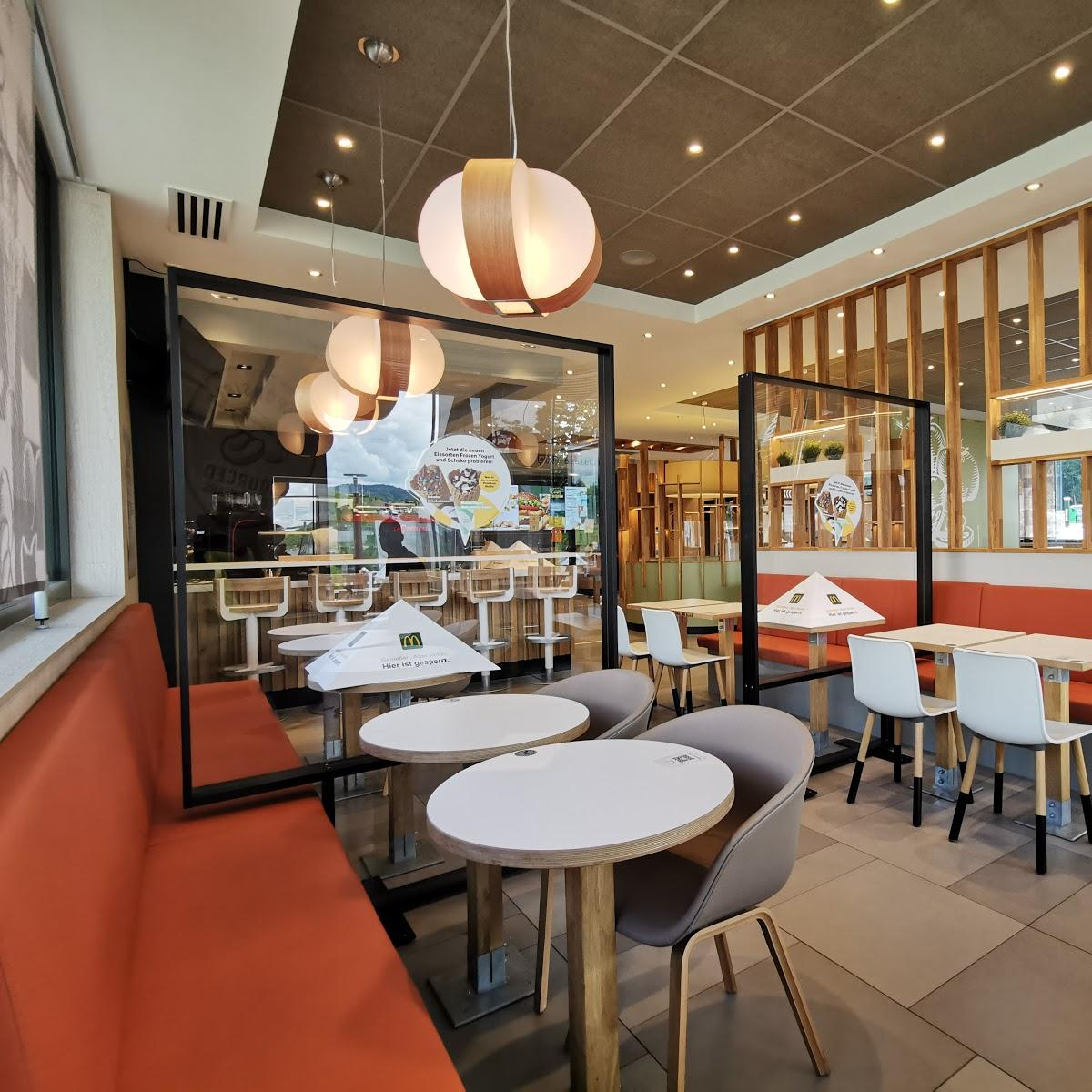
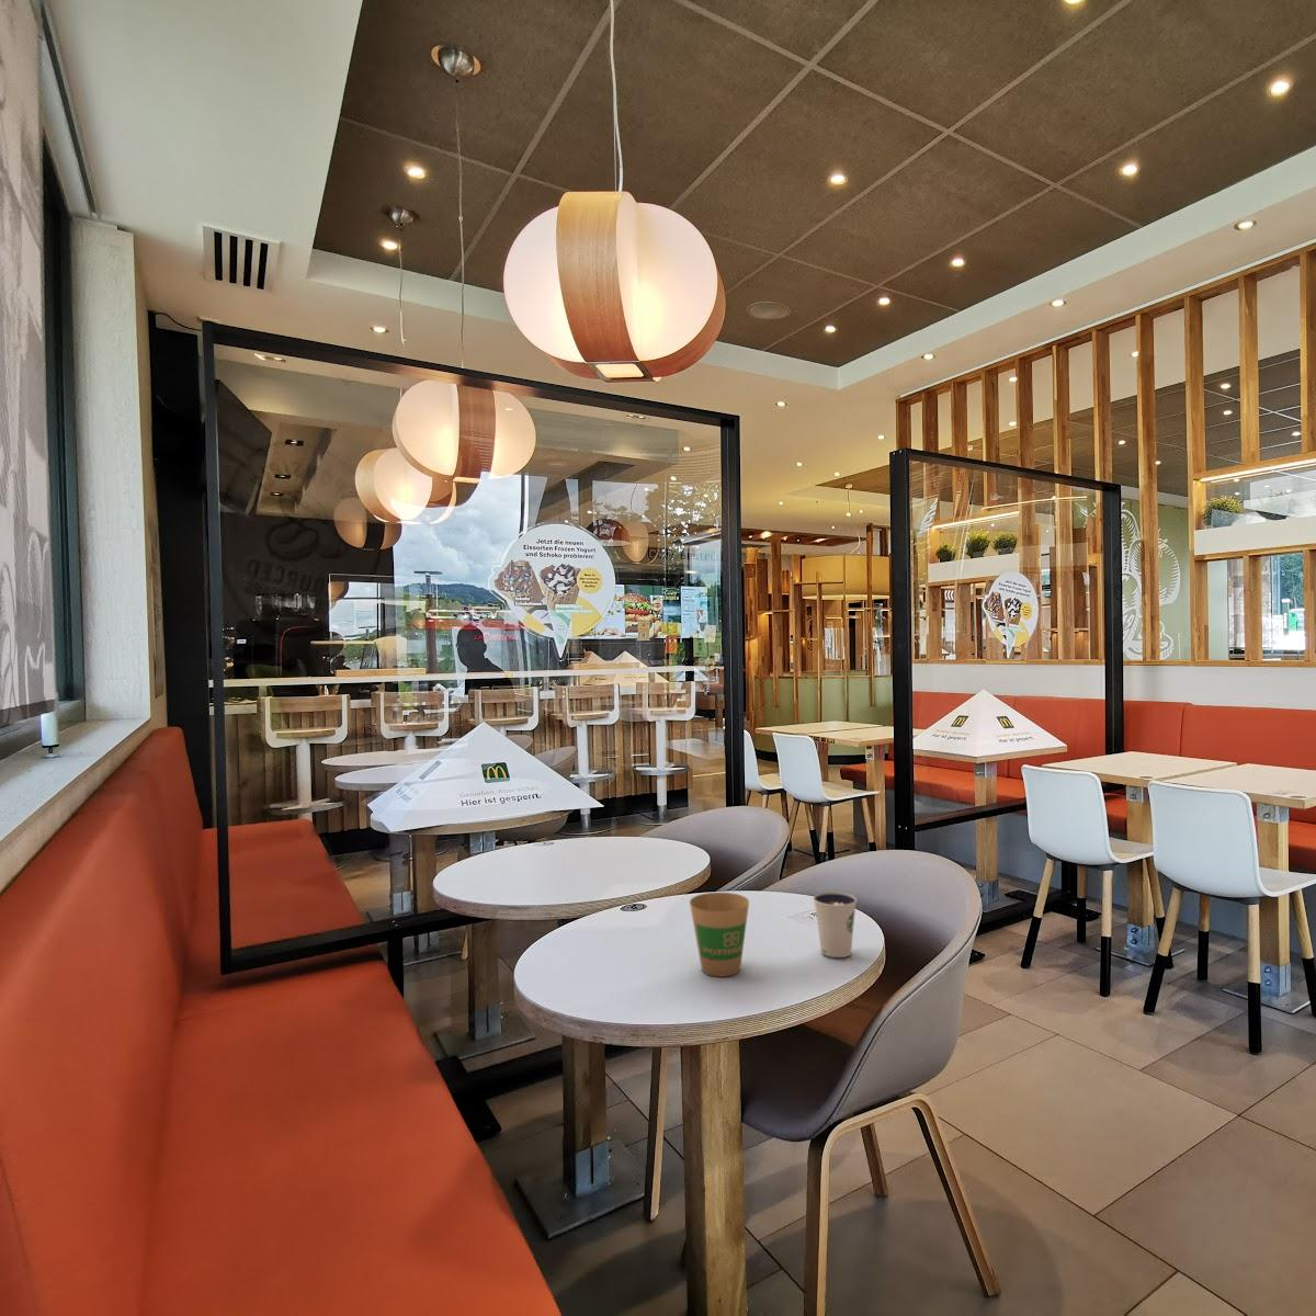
+ dixie cup [811,891,858,958]
+ paper cup [688,892,750,977]
